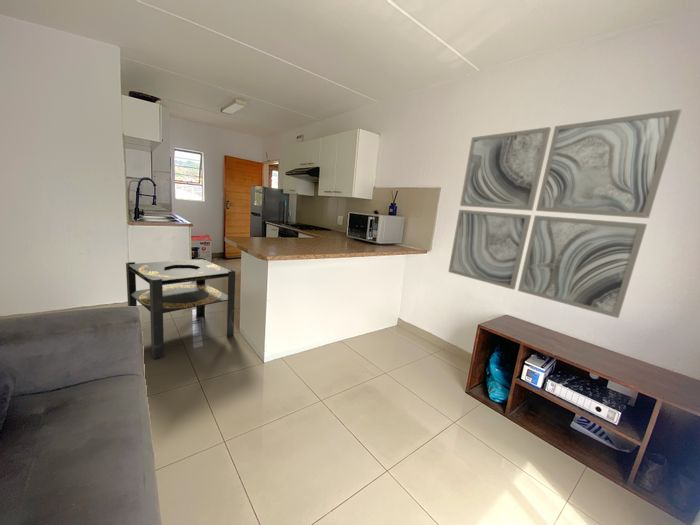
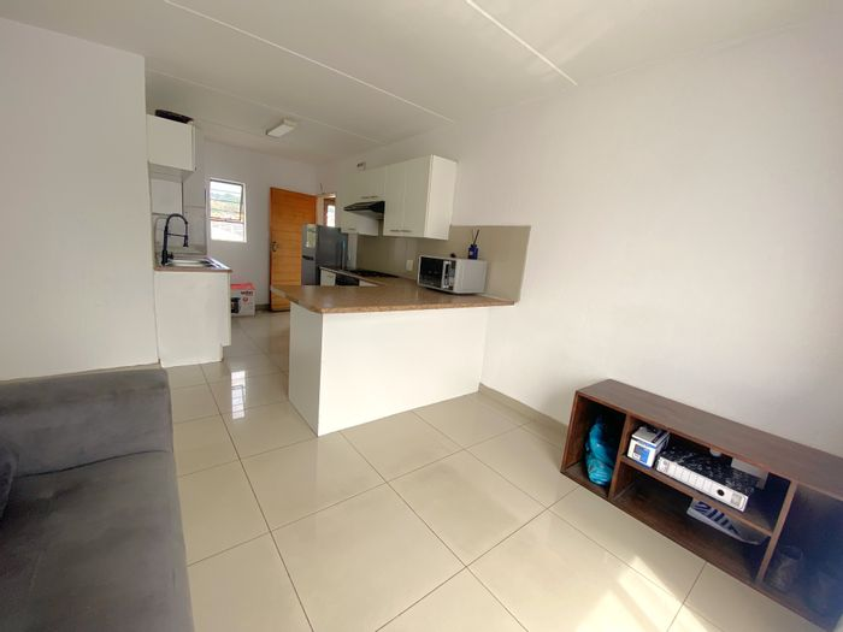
- wall art [447,108,682,319]
- side table [125,256,236,360]
